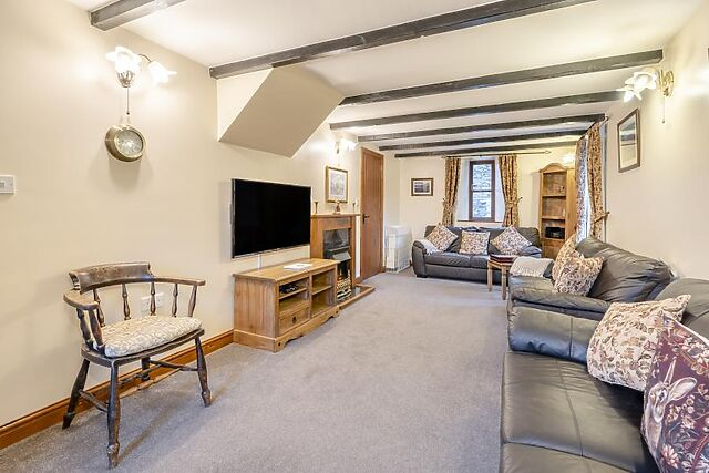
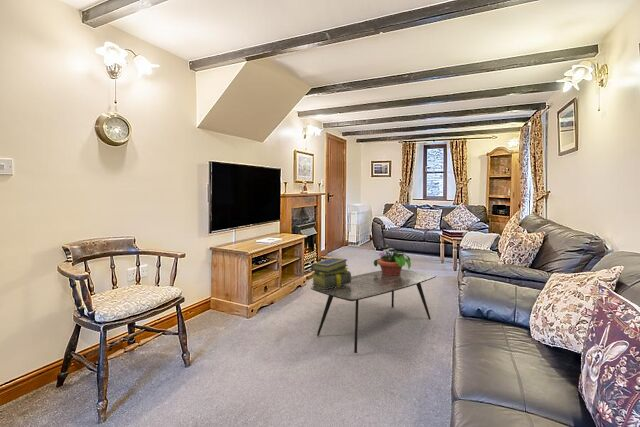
+ coffee table [310,268,437,354]
+ potted flower [373,244,412,275]
+ stack of books [310,257,352,289]
